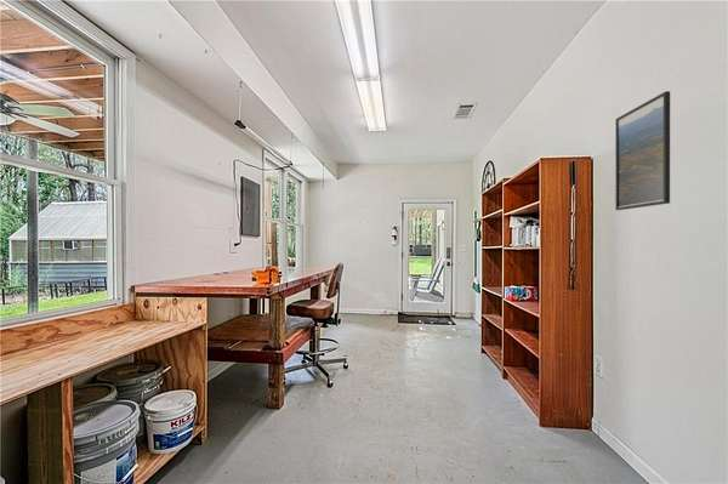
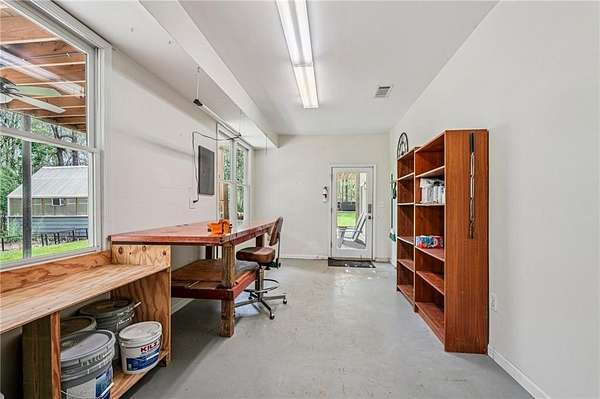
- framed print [614,90,671,211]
